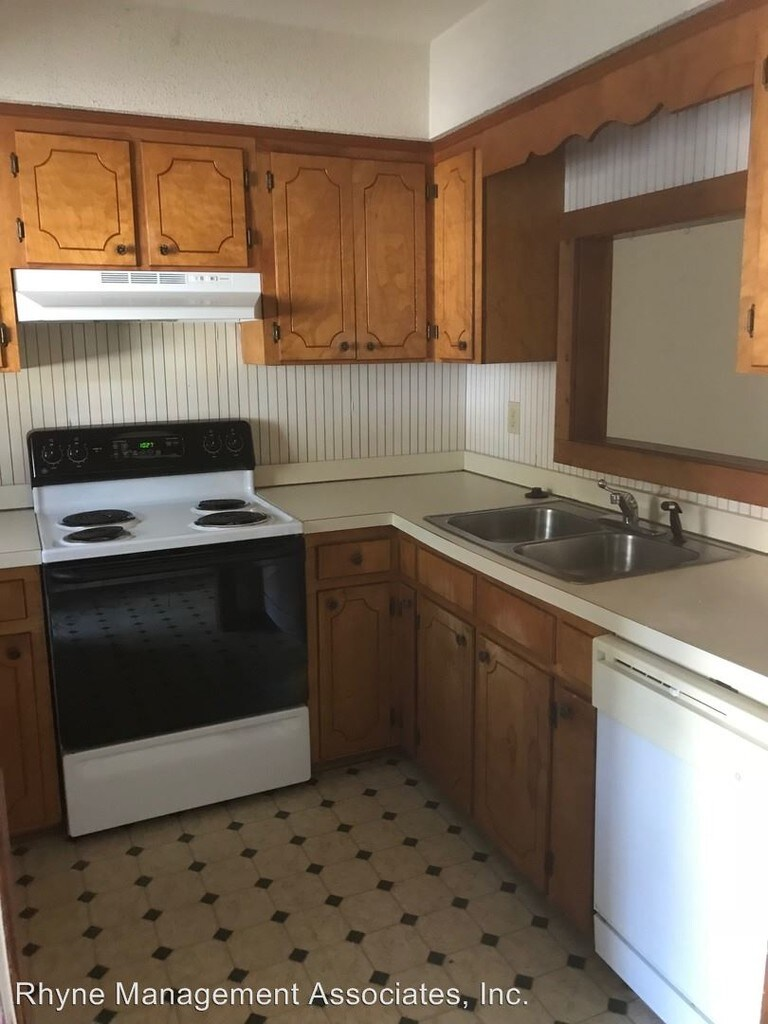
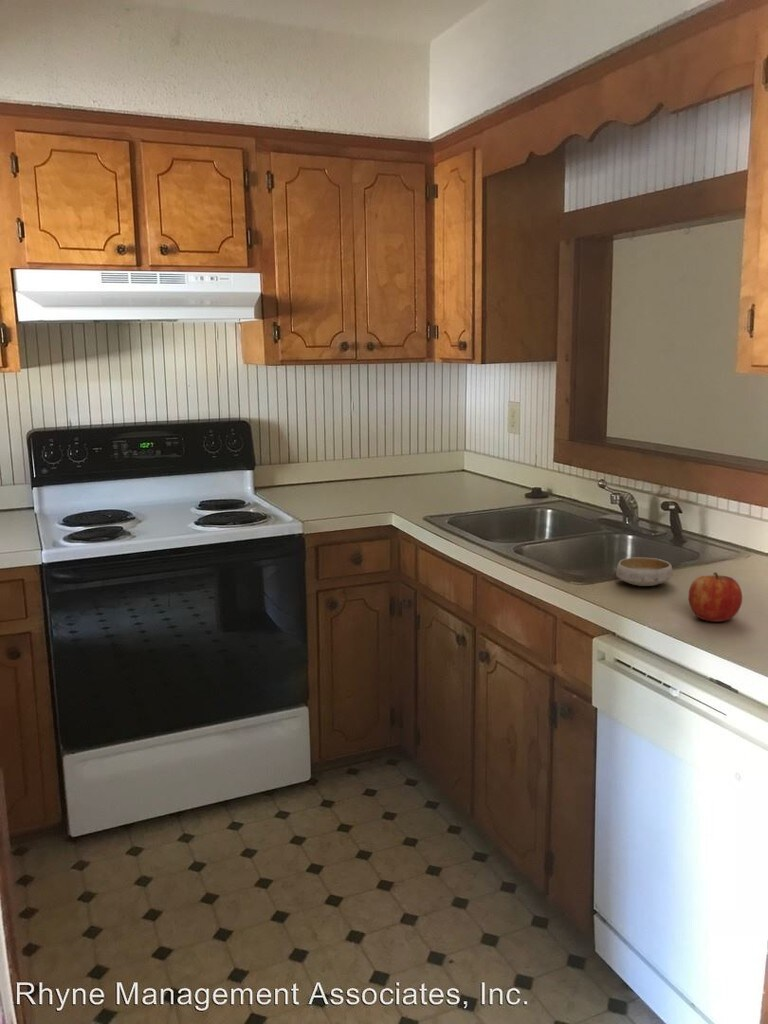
+ bowl [615,556,674,587]
+ apple [687,571,743,623]
